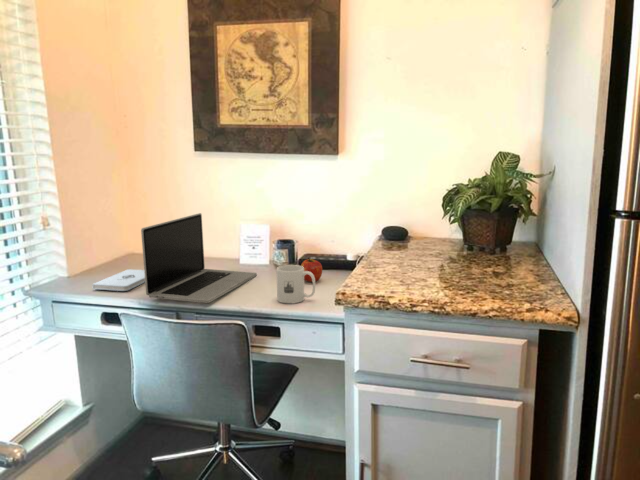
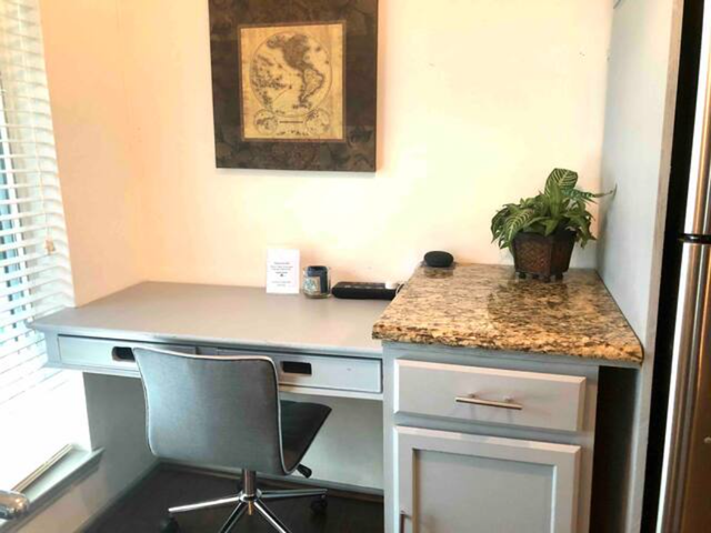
- mug [276,264,316,304]
- apple [300,257,323,283]
- laptop [140,212,258,304]
- notepad [91,268,145,292]
